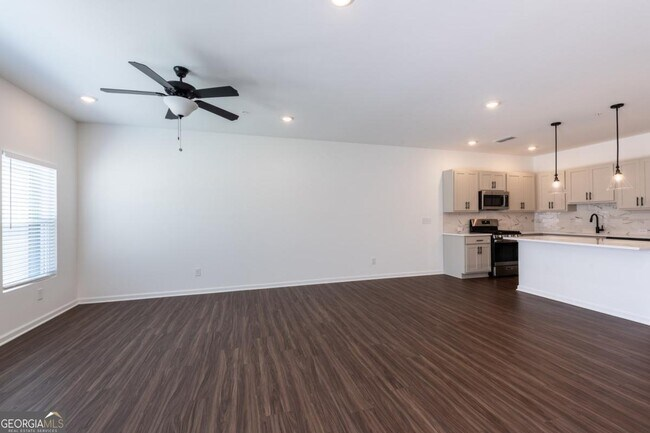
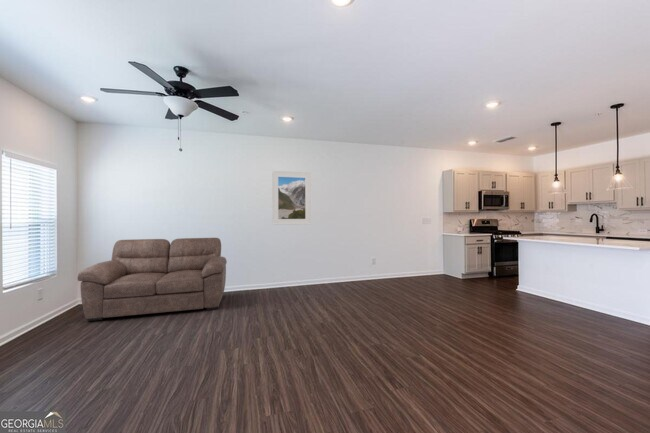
+ sofa [76,237,228,322]
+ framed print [271,170,312,226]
